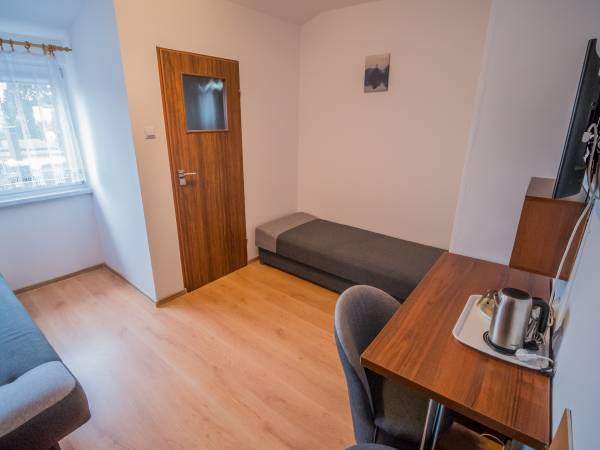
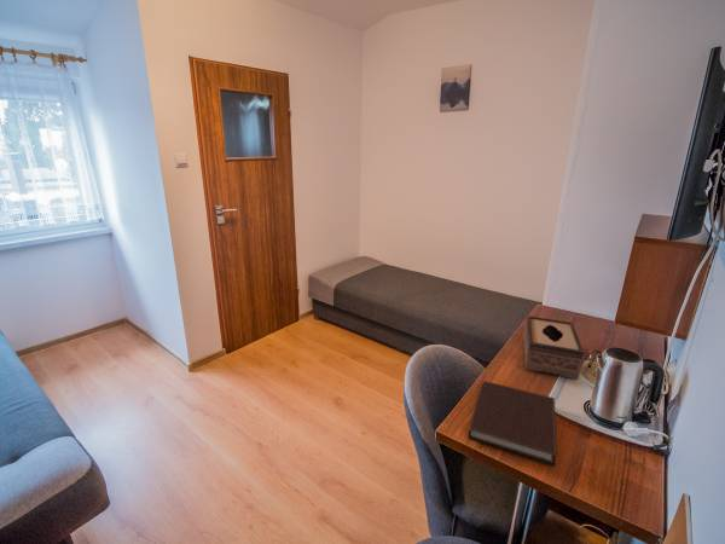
+ notebook [468,380,558,467]
+ tissue box [522,314,585,381]
